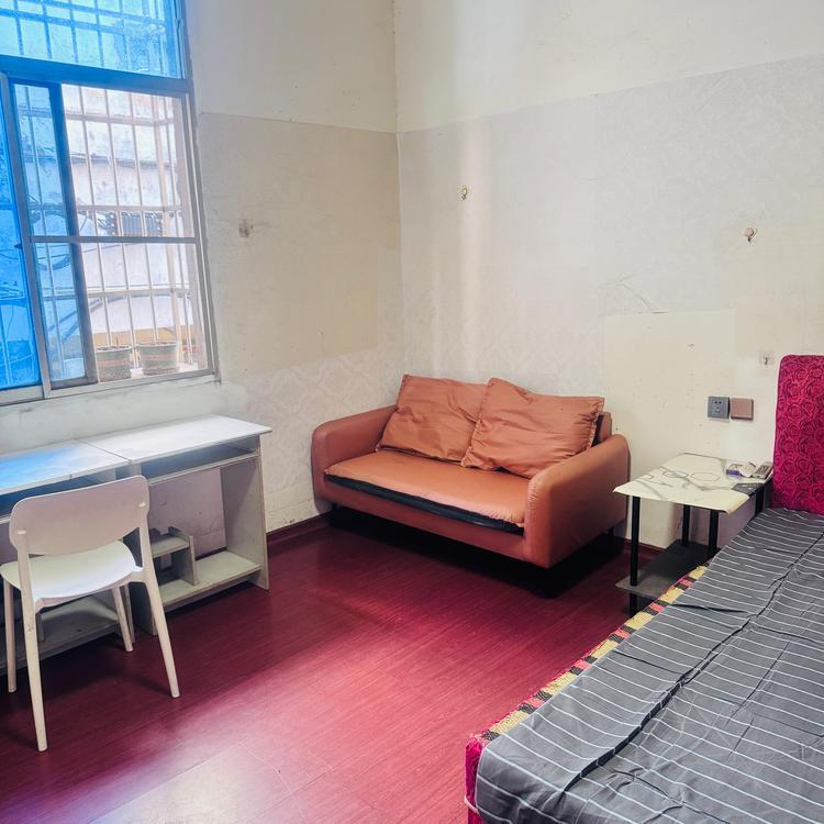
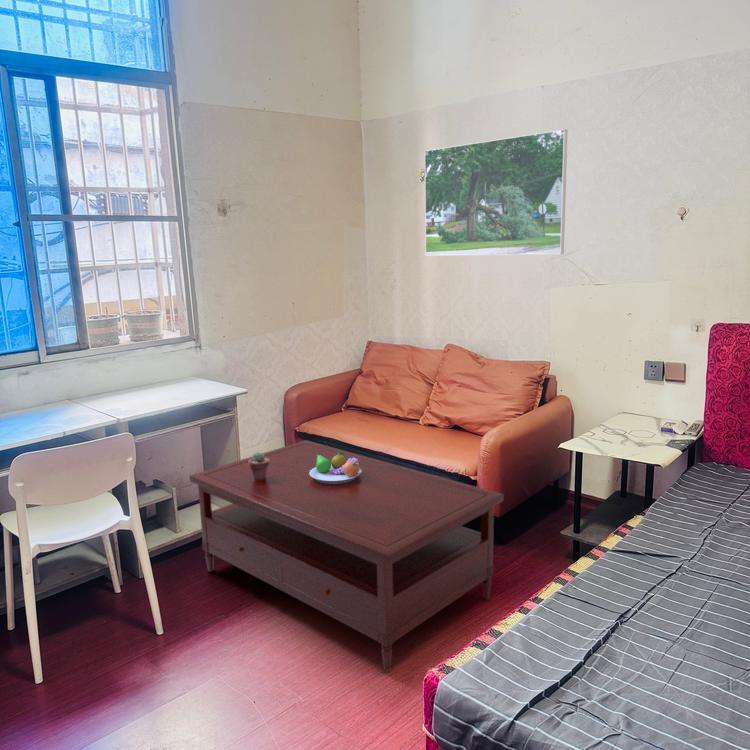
+ potted succulent [248,451,270,481]
+ coffee table [188,439,505,672]
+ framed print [424,128,568,257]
+ fruit bowl [309,451,362,484]
